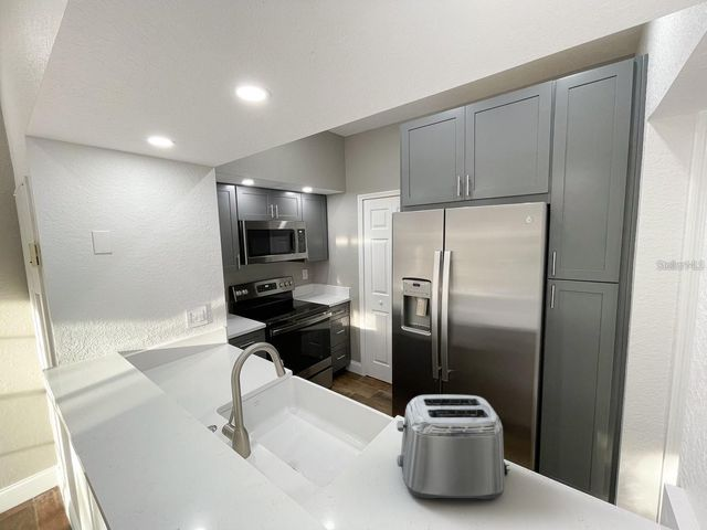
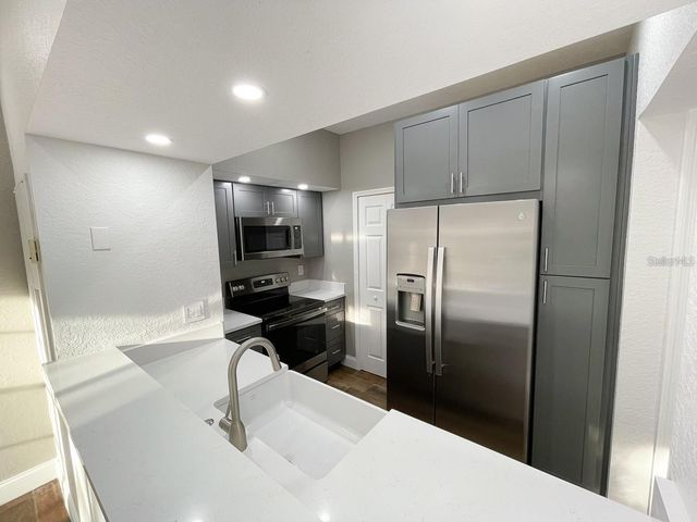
- toaster [395,394,511,500]
